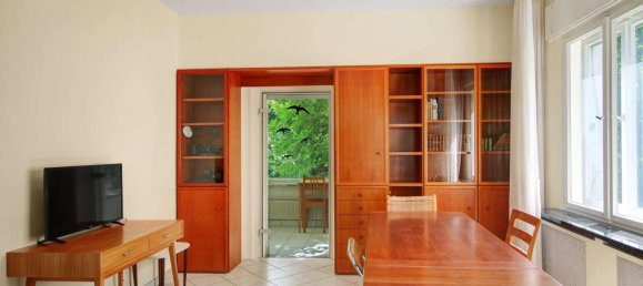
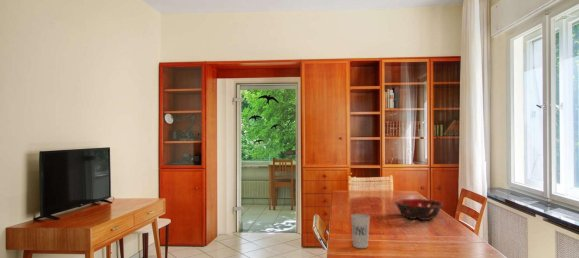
+ decorative bowl [393,198,444,221]
+ cup [350,213,371,249]
